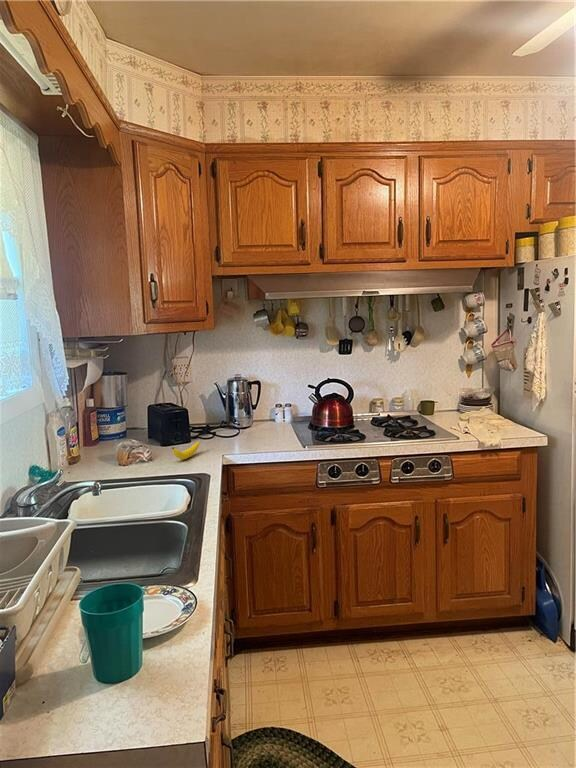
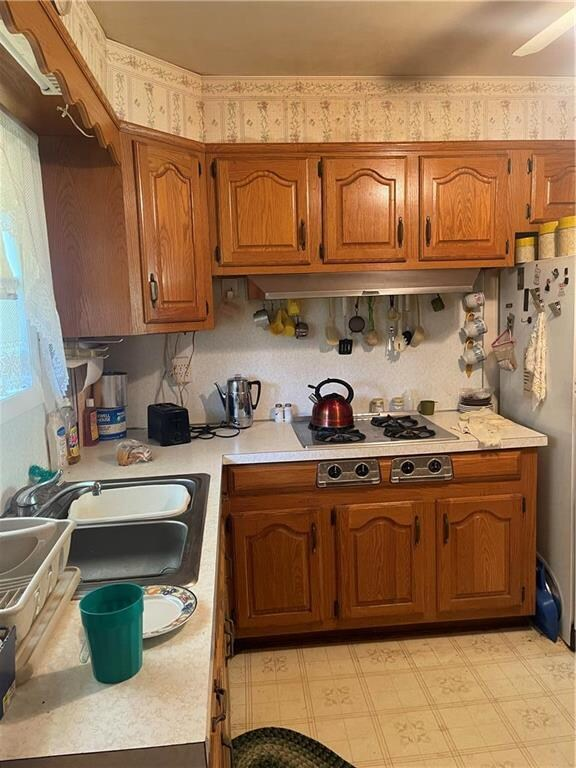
- banana [171,440,201,461]
